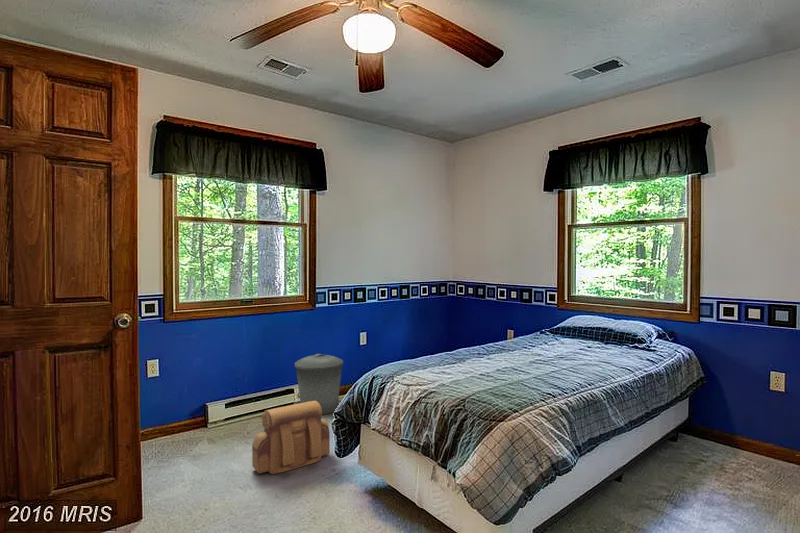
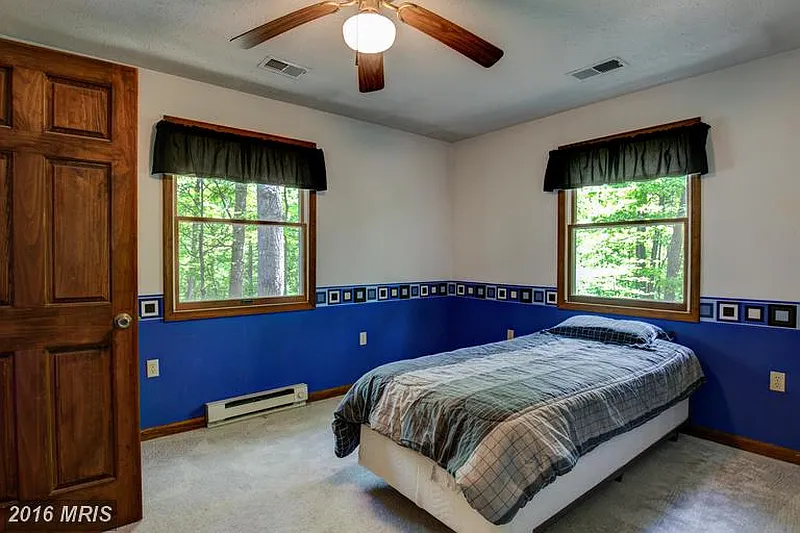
- backpack [251,401,331,476]
- trash can [294,353,344,415]
